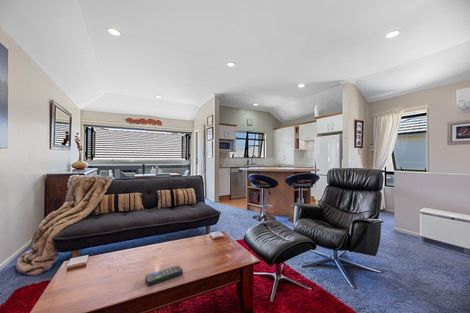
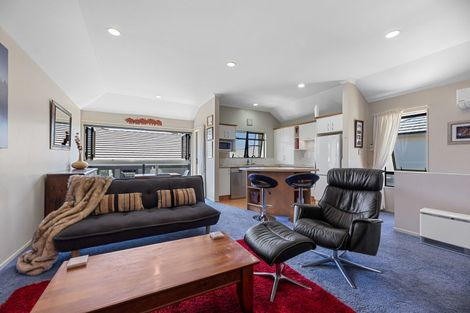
- remote control [144,264,184,286]
